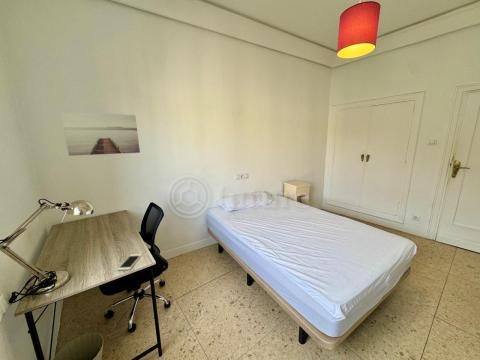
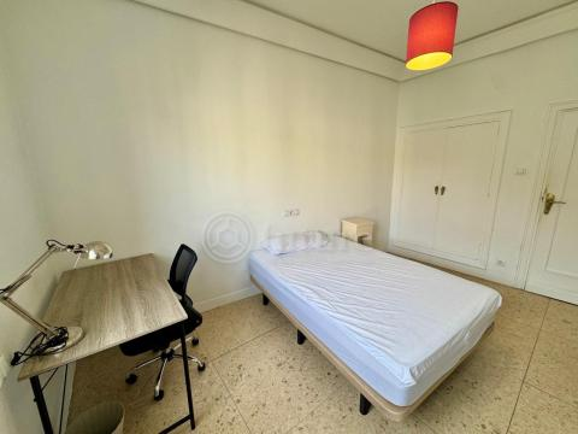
- cell phone [116,253,143,271]
- wall art [60,110,141,157]
